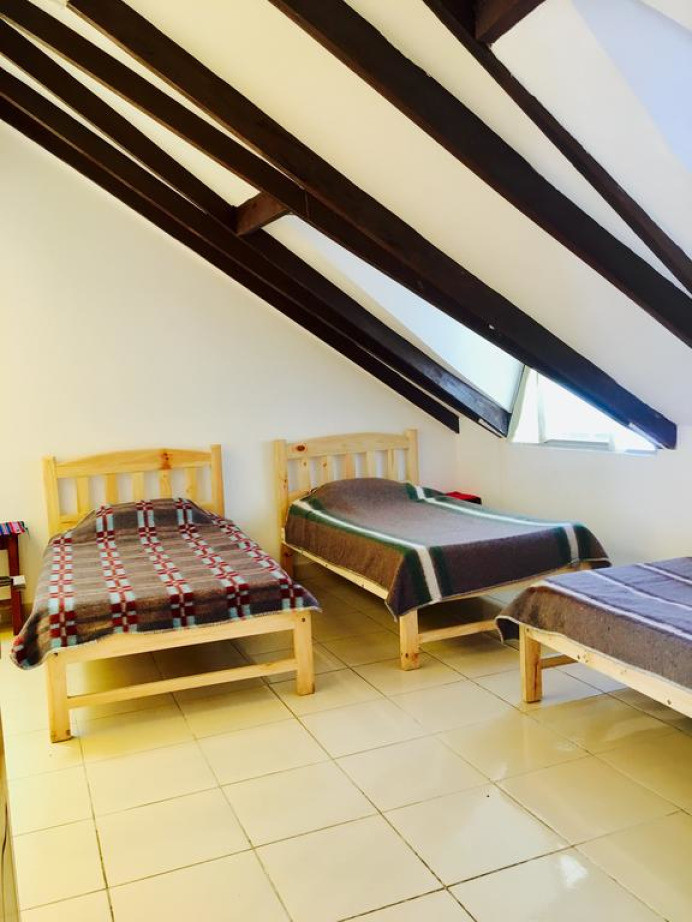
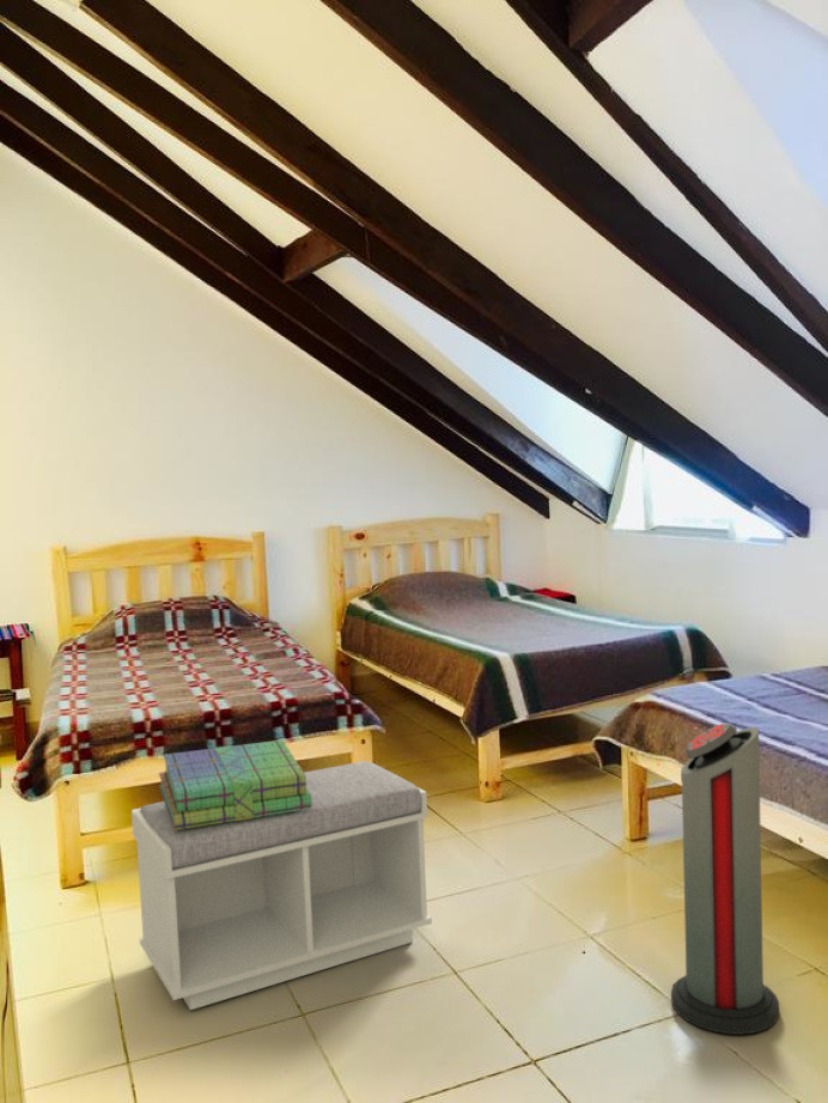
+ stack of books [158,739,312,830]
+ air purifier [670,723,780,1036]
+ bench [130,760,433,1011]
